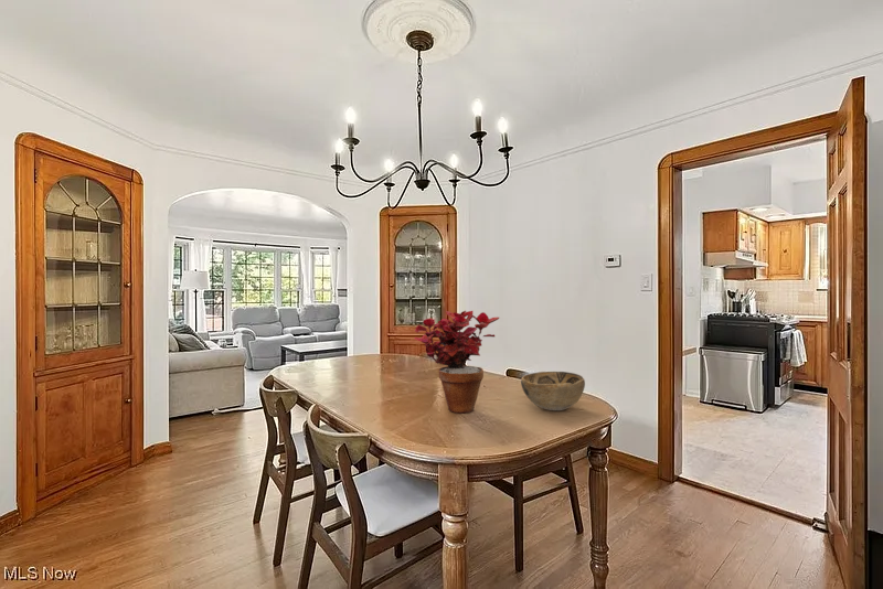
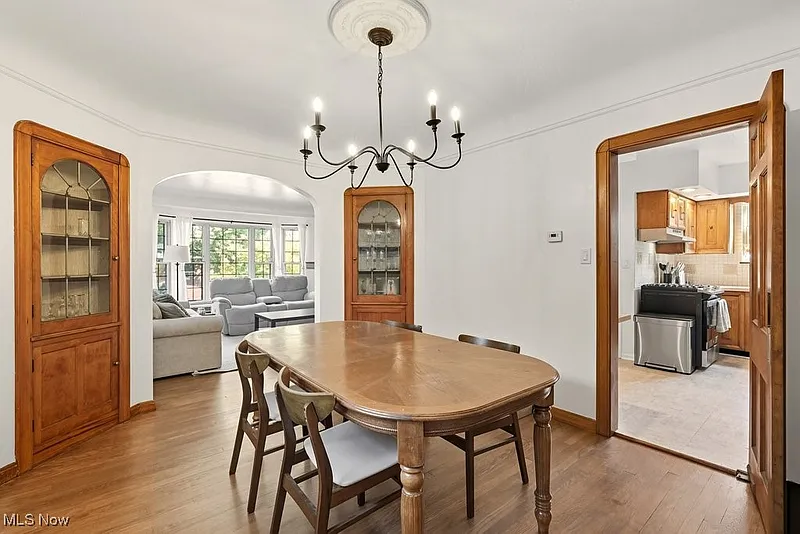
- potted plant [413,310,500,414]
- decorative bowl [520,371,586,411]
